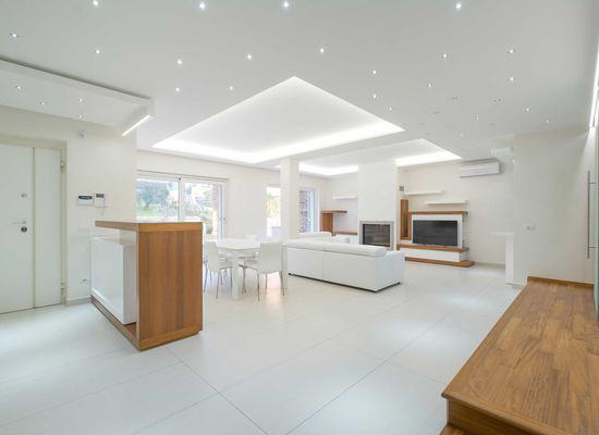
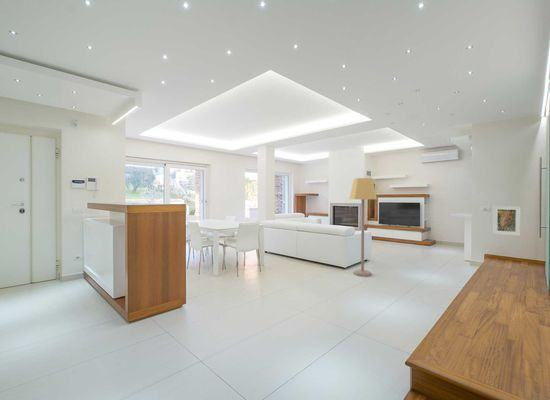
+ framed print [492,205,522,237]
+ lamp [348,177,378,277]
